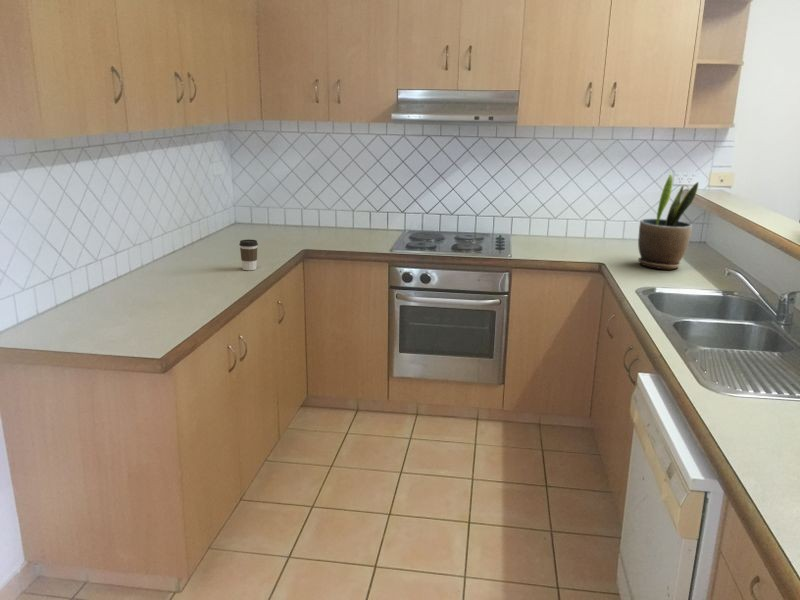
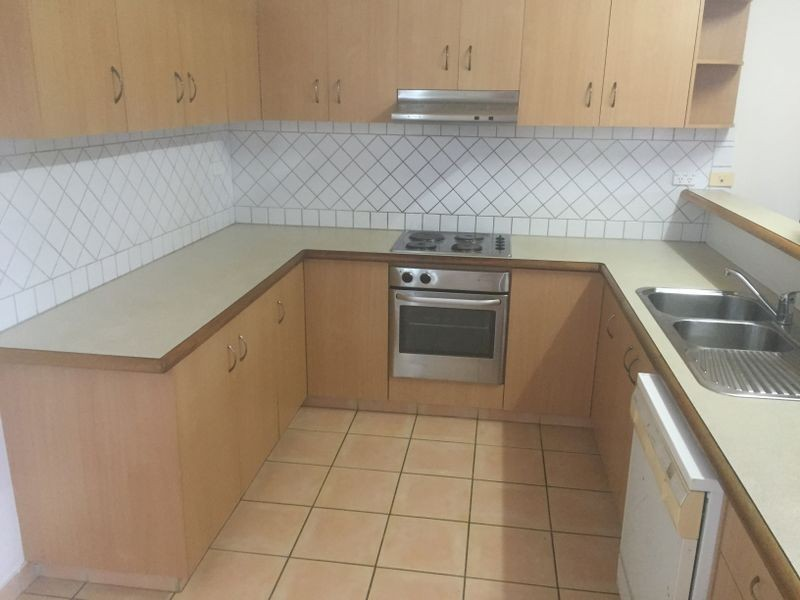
- coffee cup [239,239,259,271]
- potted plant [637,172,700,270]
